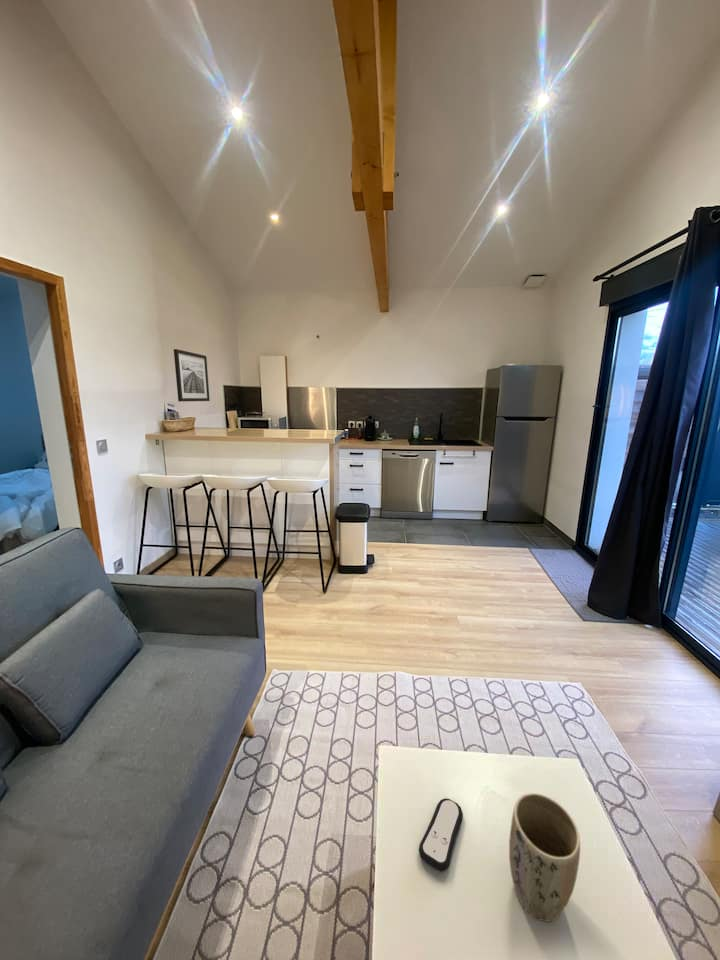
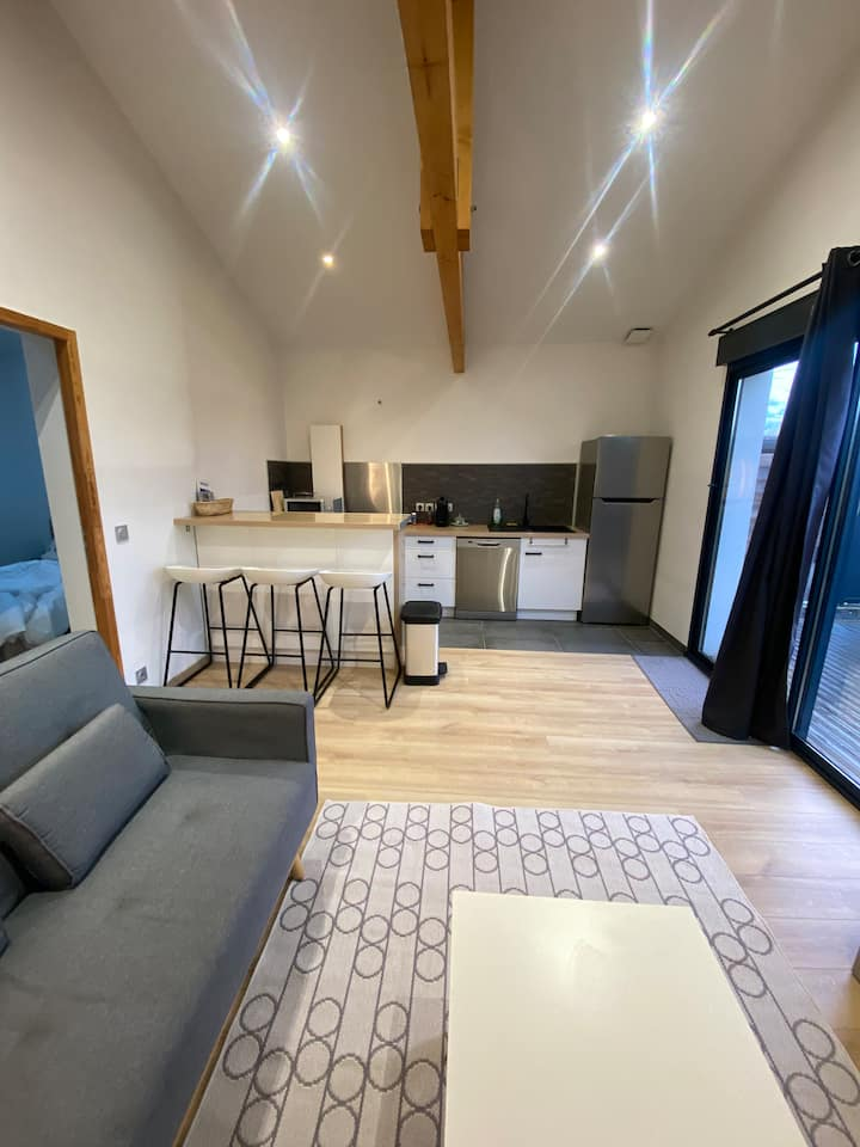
- plant pot [508,792,581,923]
- remote control [418,797,464,872]
- wall art [173,348,211,403]
